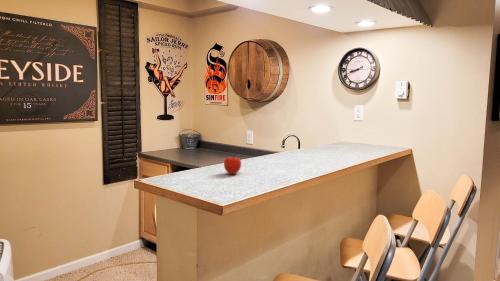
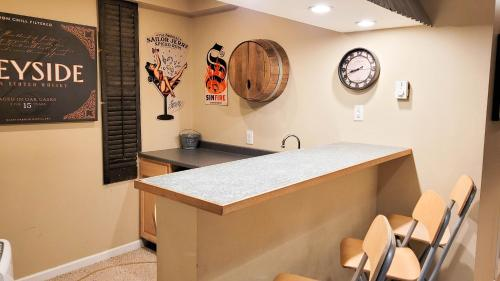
- fruit [223,155,242,175]
